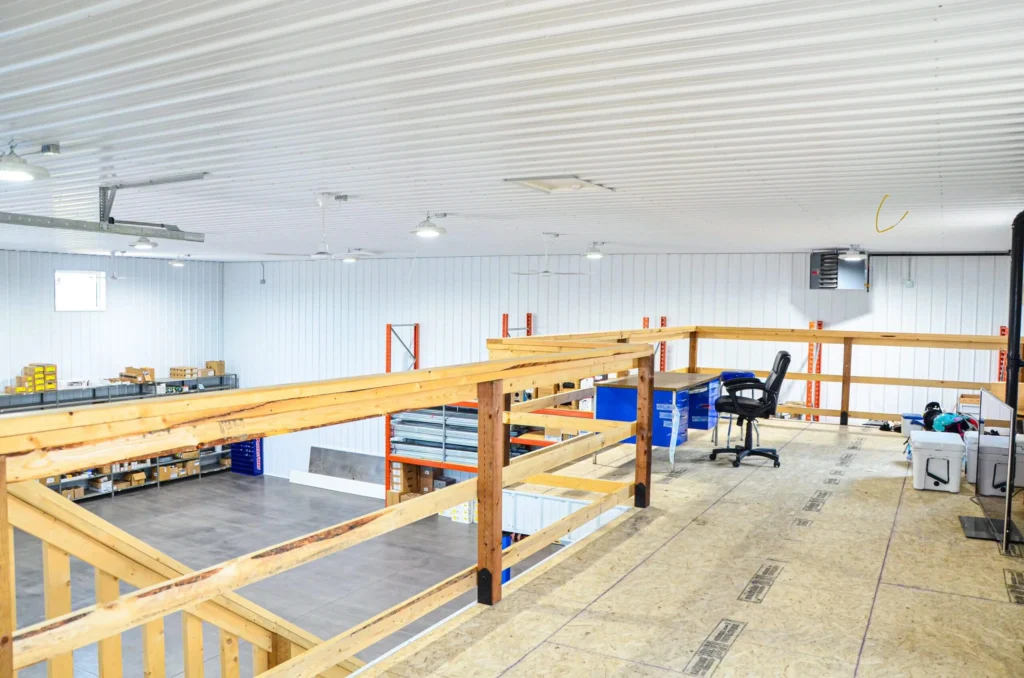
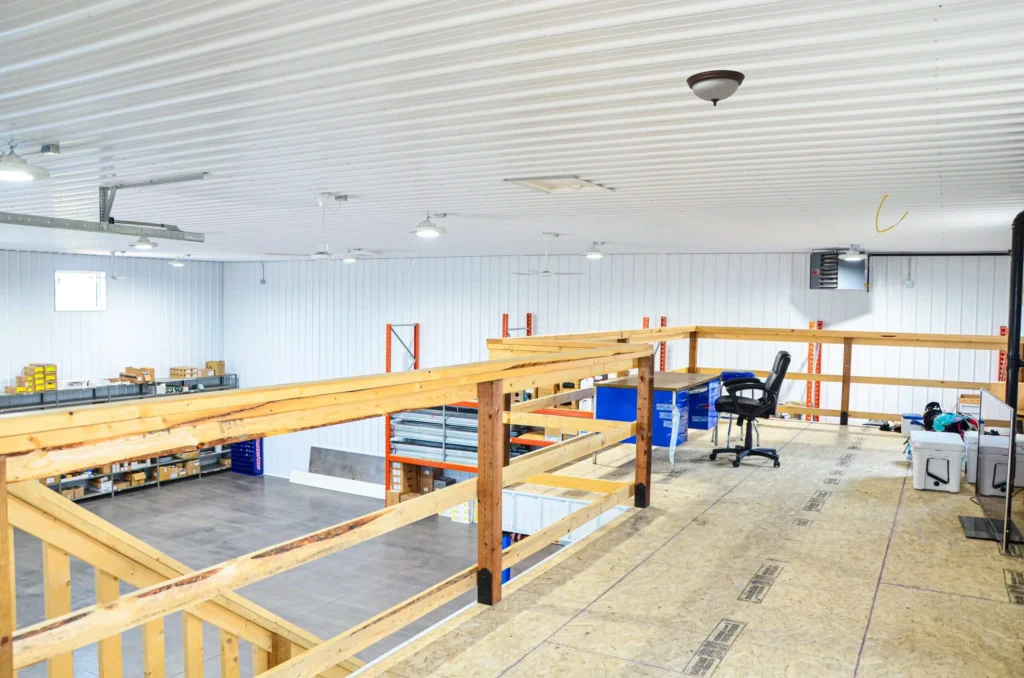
+ light fixture [686,69,746,107]
